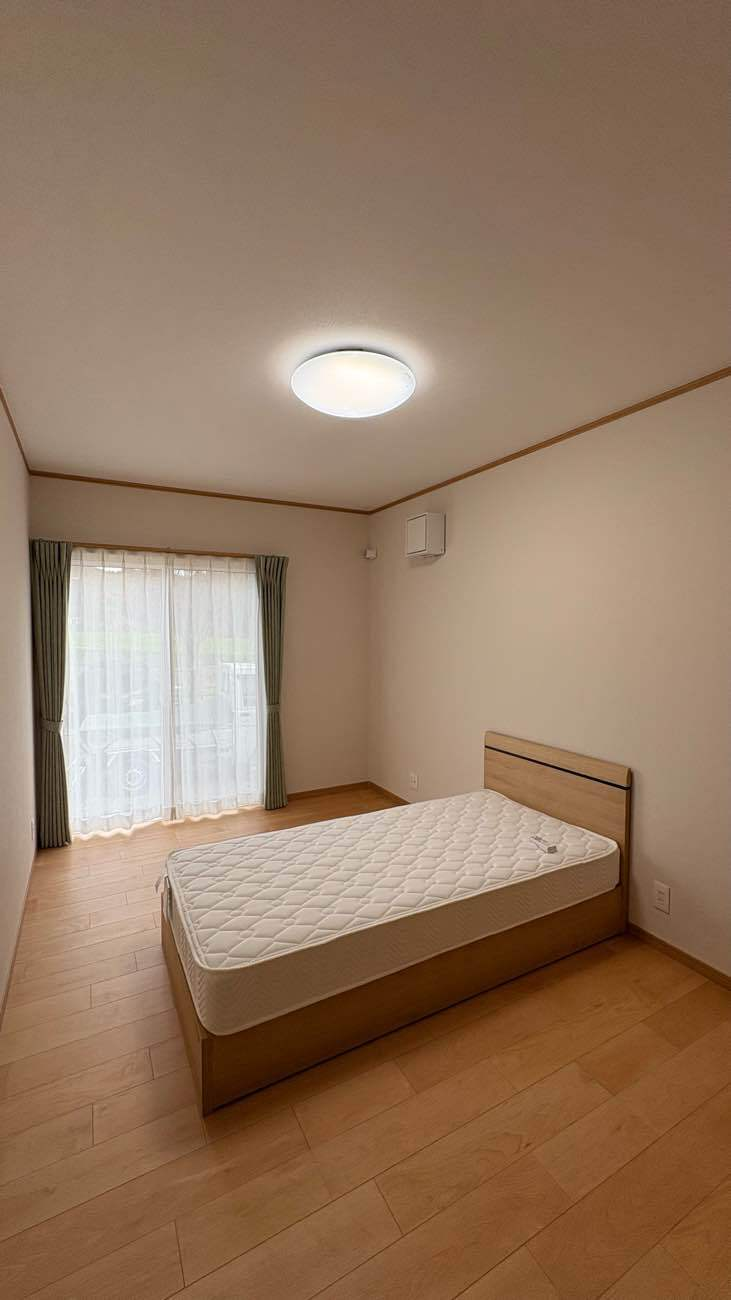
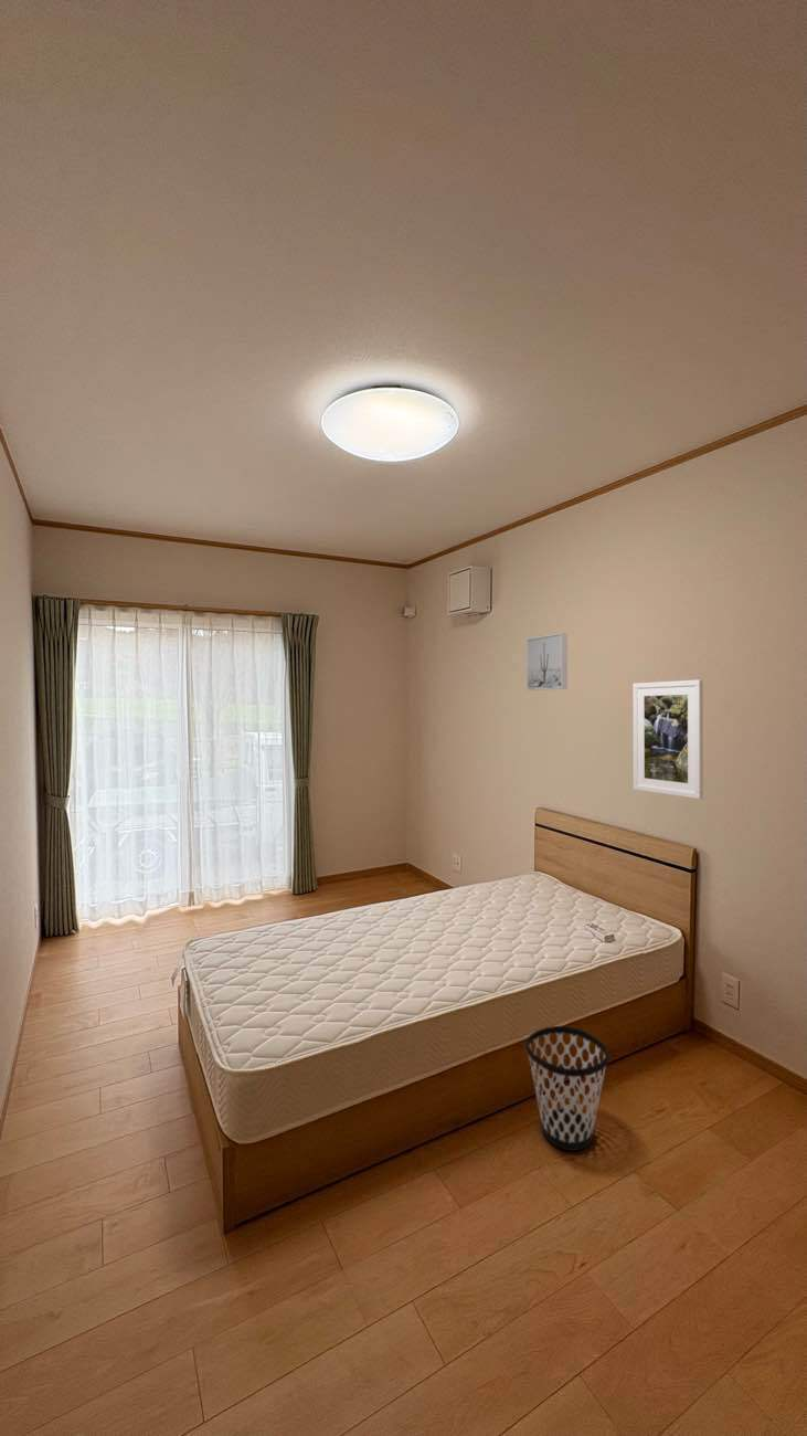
+ wastebasket [524,1025,609,1152]
+ wall art [525,632,569,691]
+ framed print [631,678,704,800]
